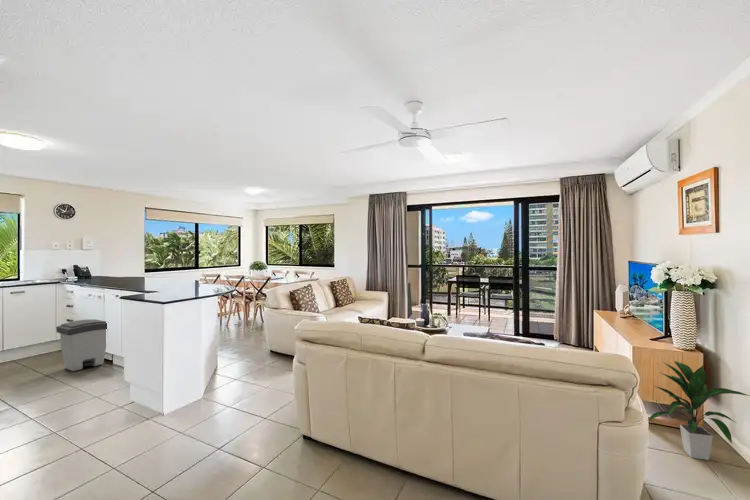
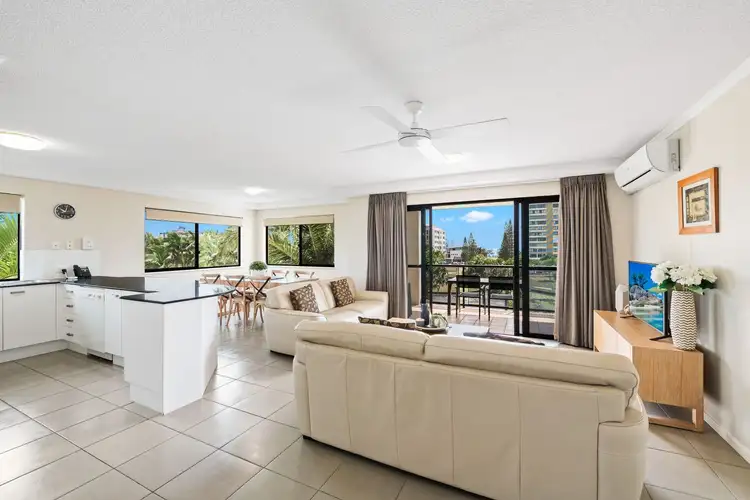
- indoor plant [648,360,750,461]
- trash can [55,318,108,372]
